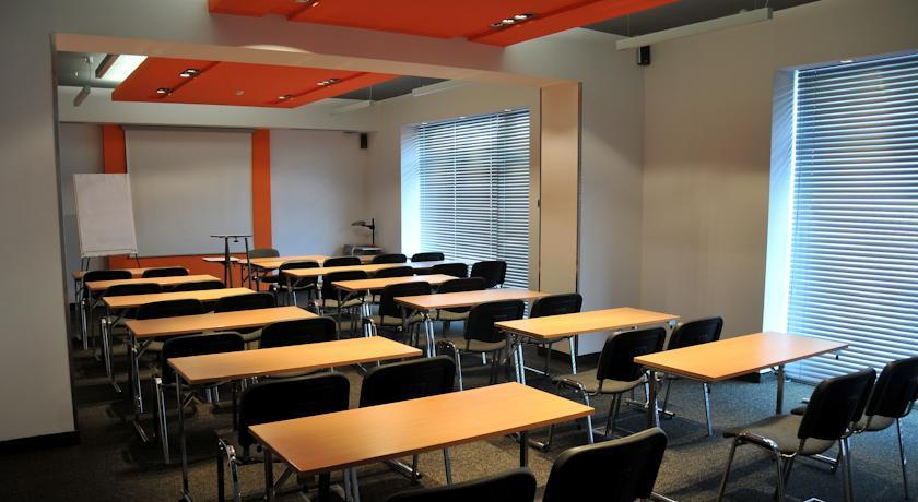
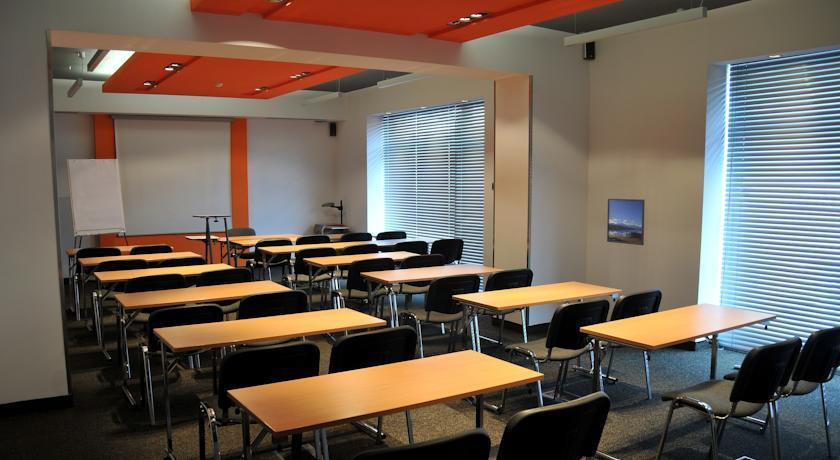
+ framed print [606,198,646,246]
